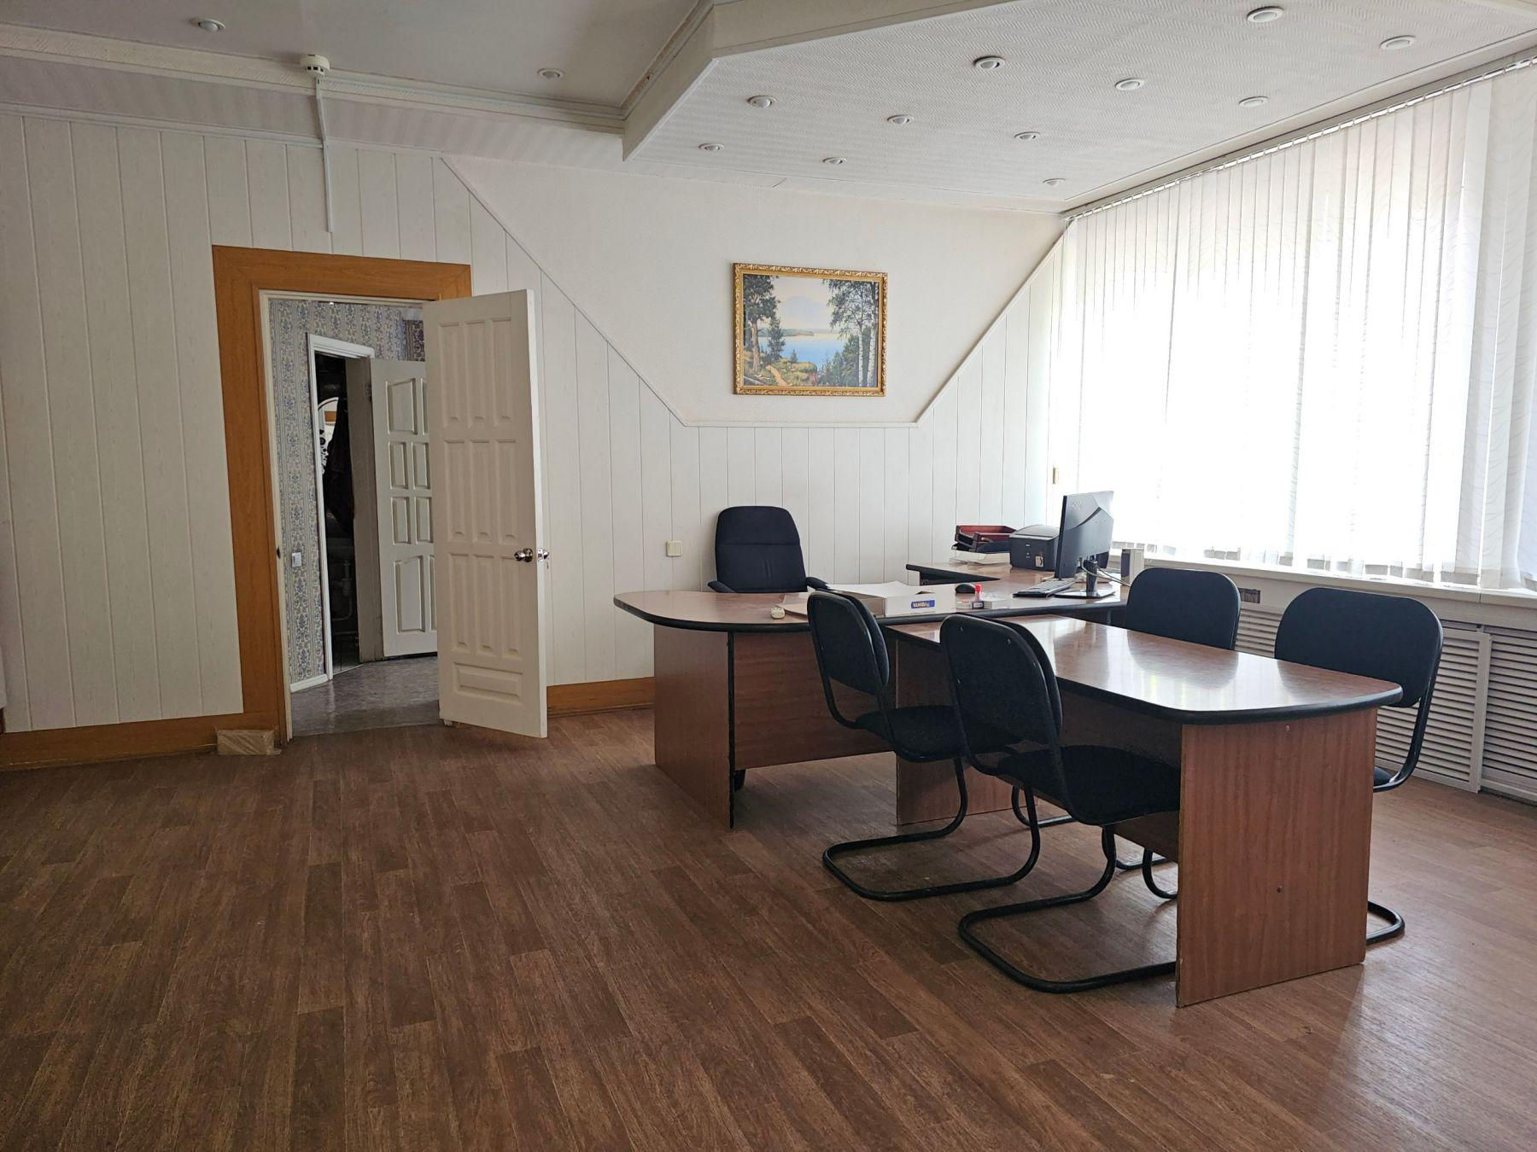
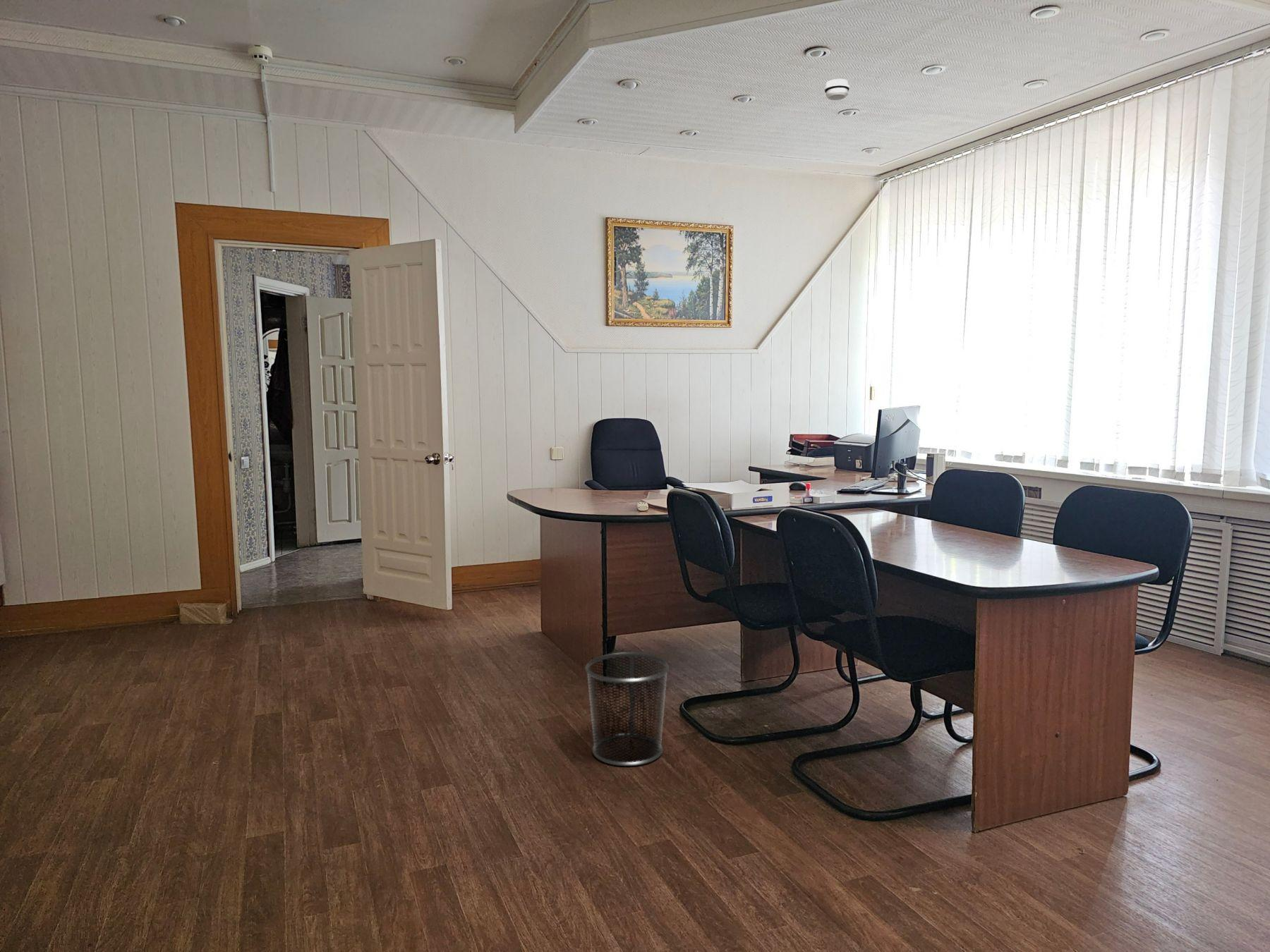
+ waste bin [584,652,670,767]
+ smoke detector [824,78,850,101]
